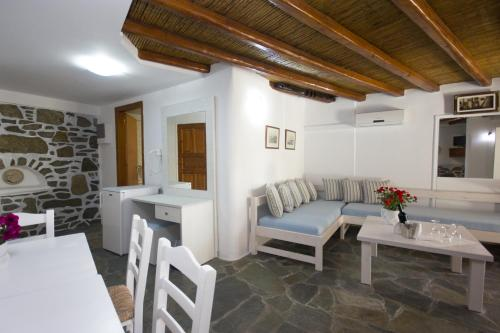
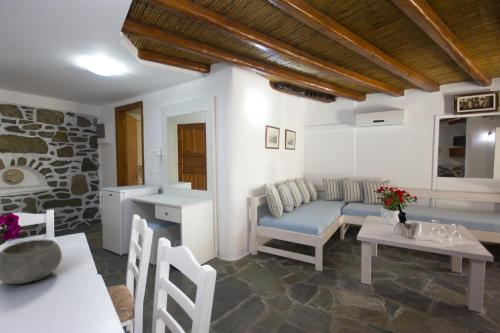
+ bowl [0,238,63,285]
